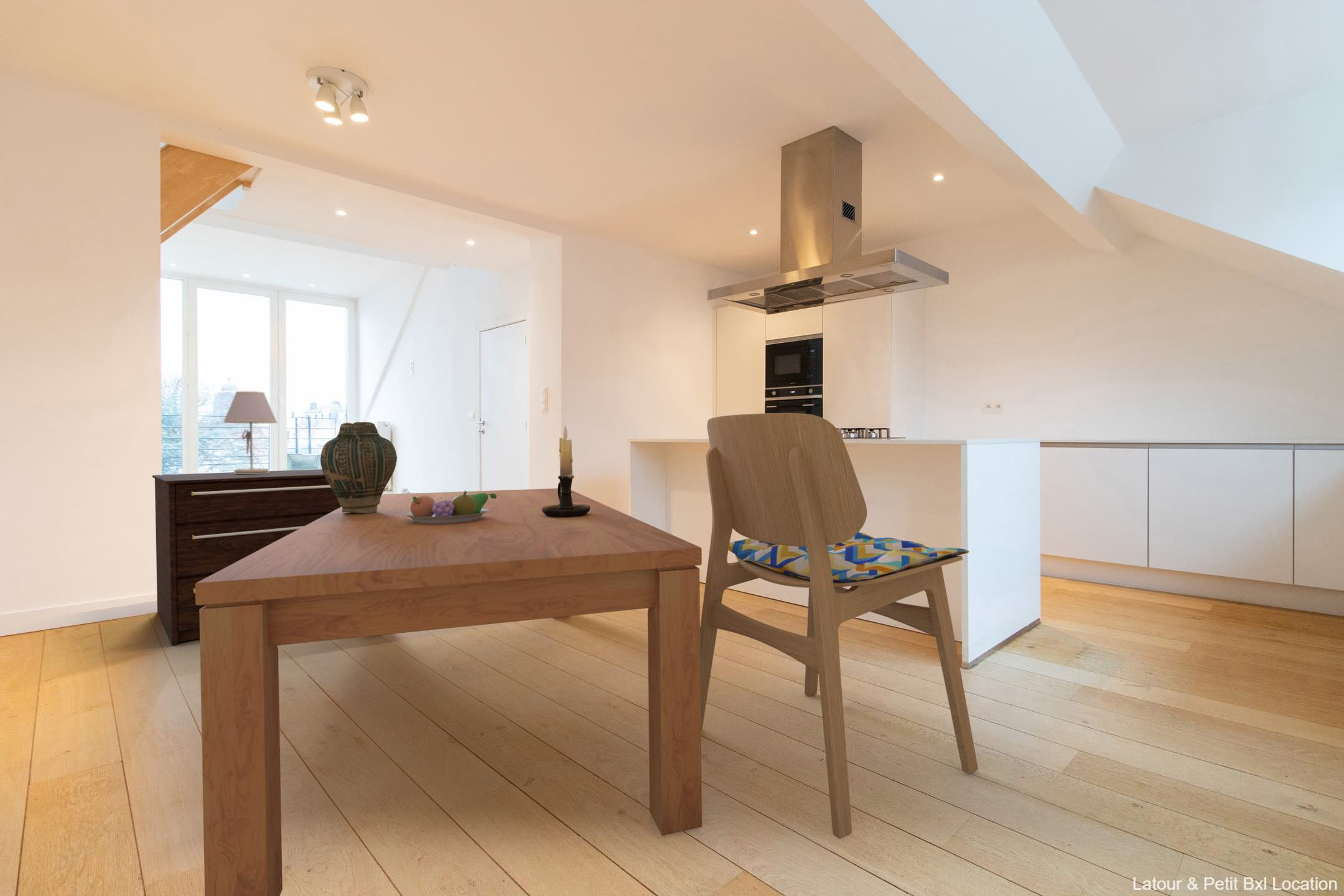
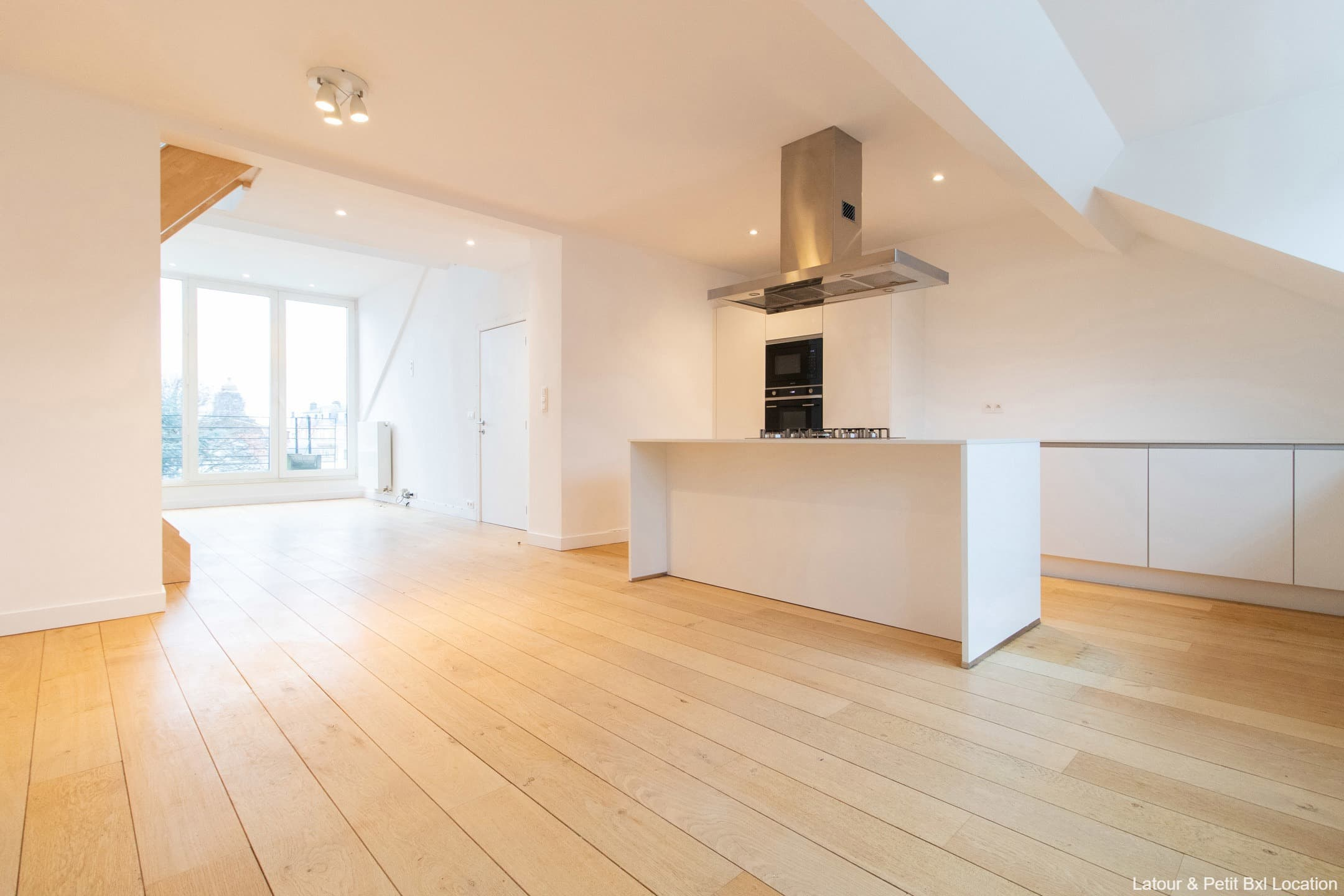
- dining table [195,488,702,896]
- vase [320,421,398,513]
- fruit bowl [406,490,497,524]
- dining chair [700,413,979,839]
- table lamp [222,391,278,474]
- candle holder [542,424,590,517]
- dresser [152,469,342,645]
